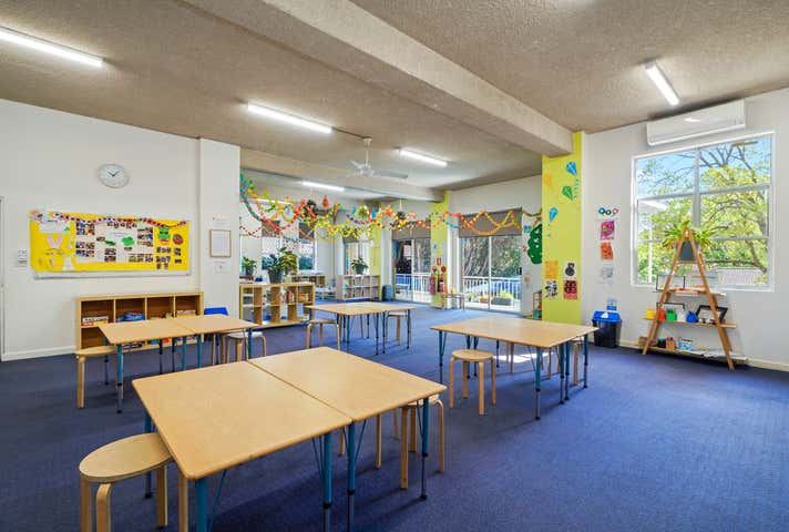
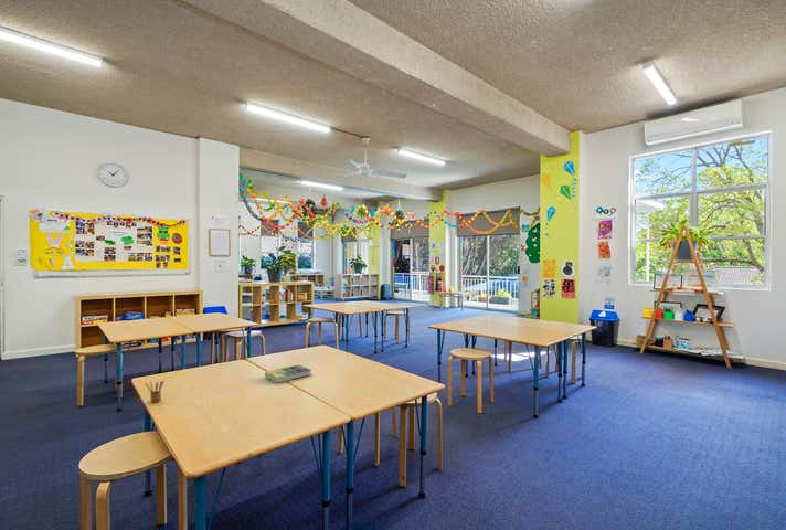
+ pencil box [145,379,166,403]
+ book [264,364,312,384]
